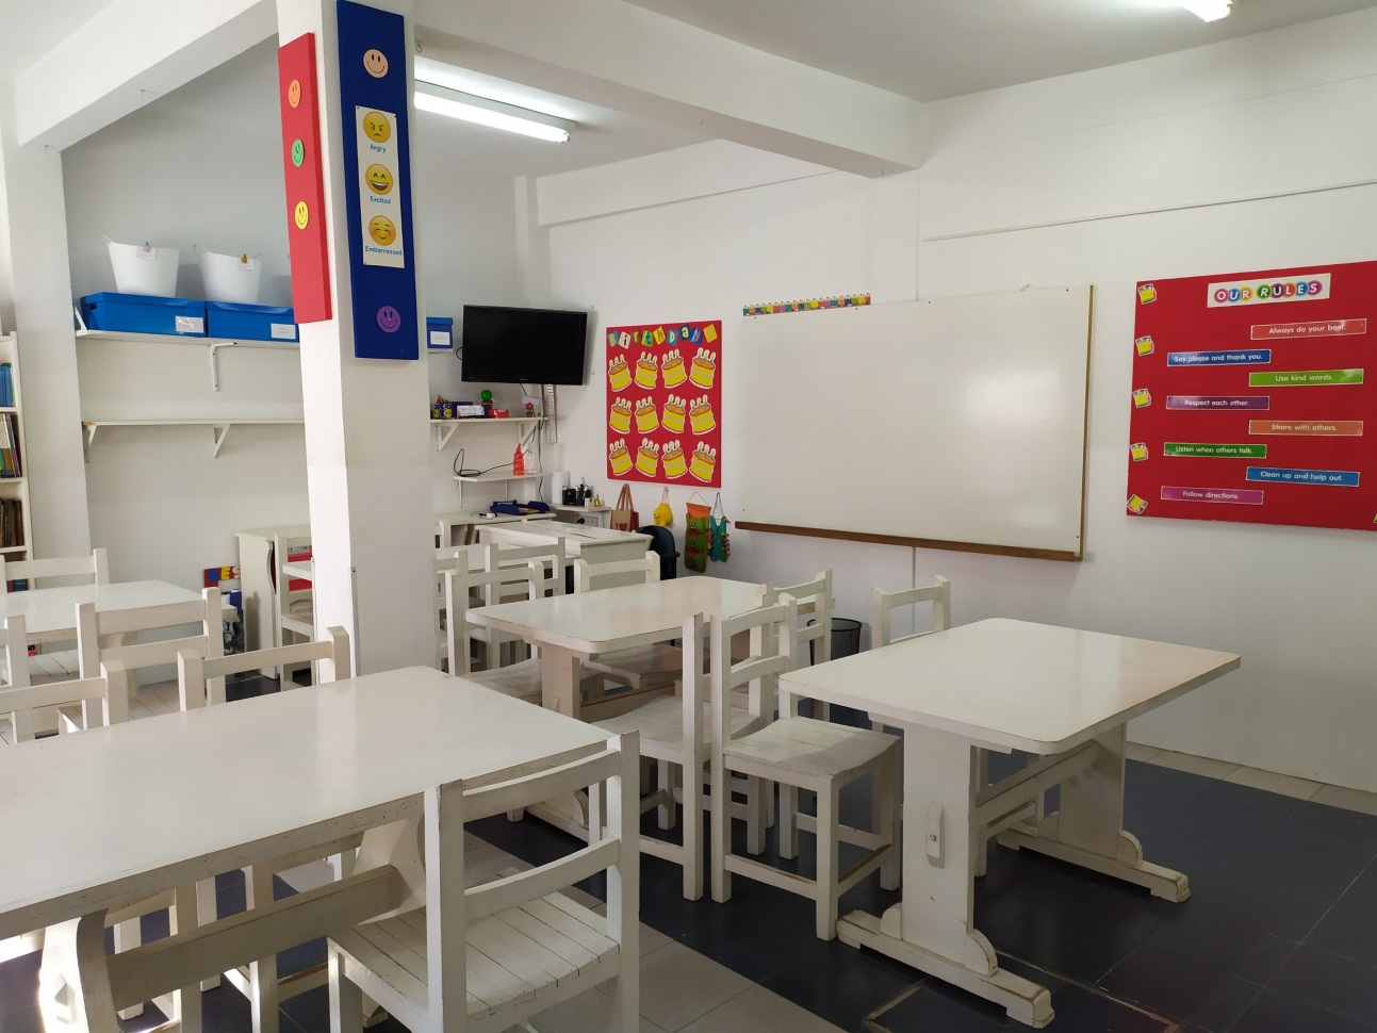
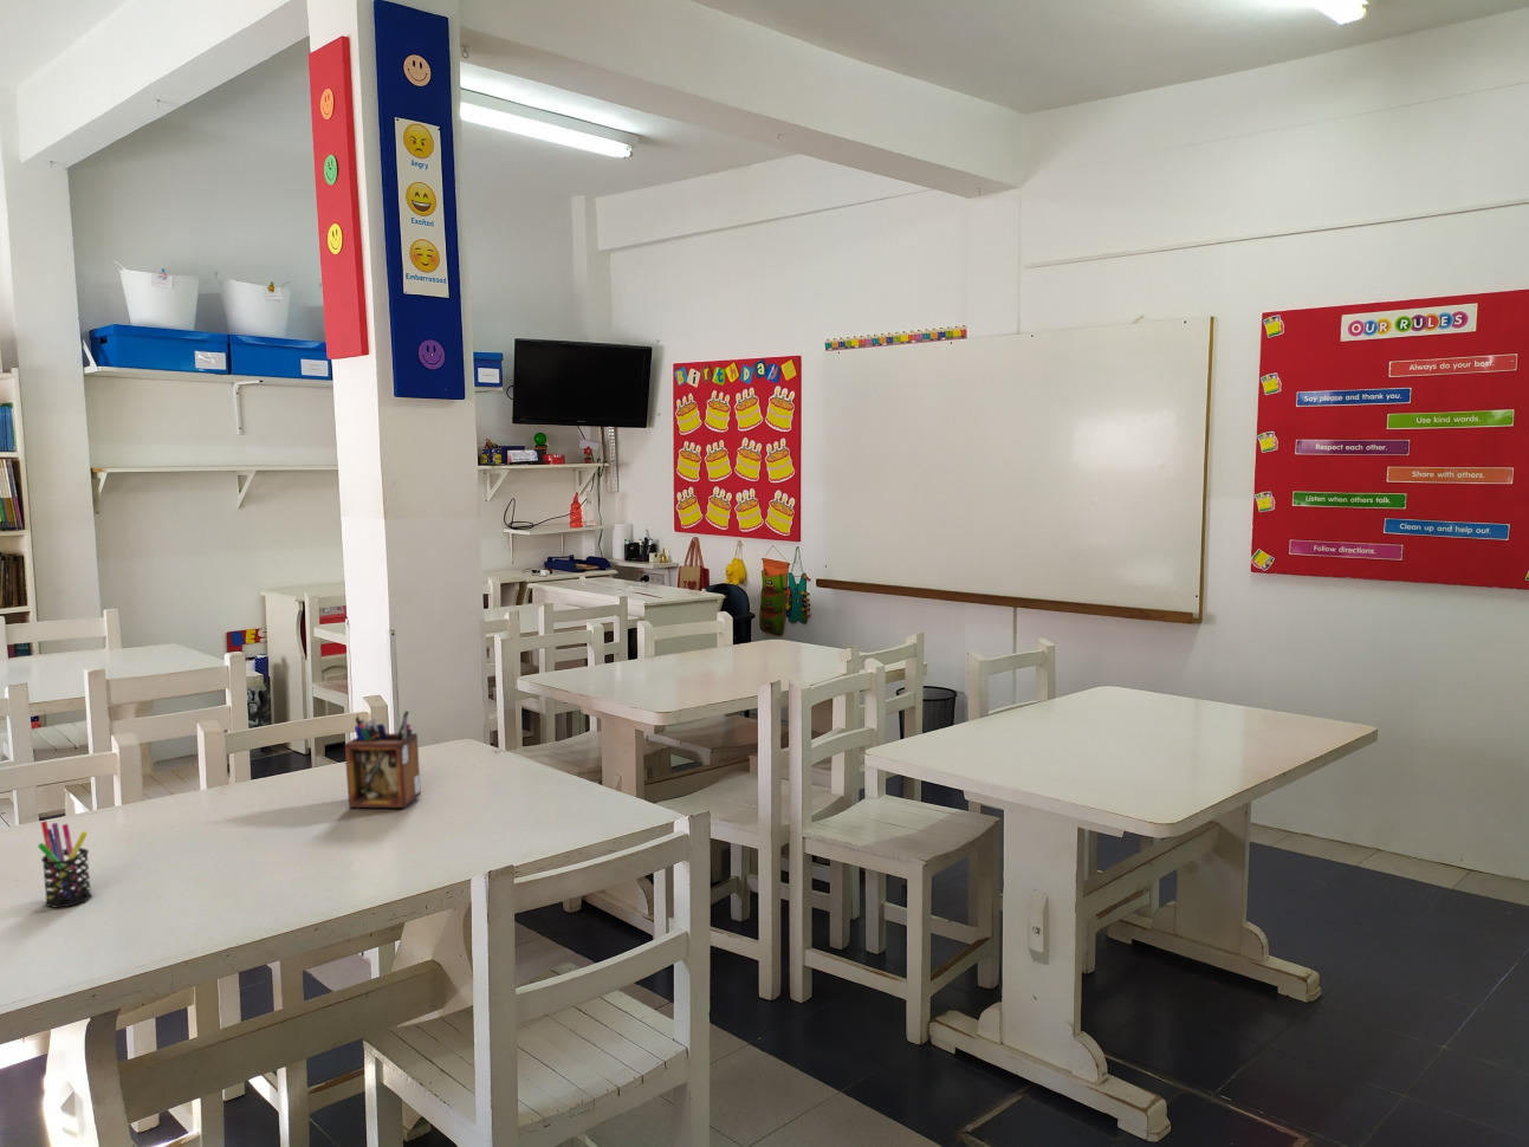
+ desk organizer [343,710,422,808]
+ pen holder [36,819,94,908]
